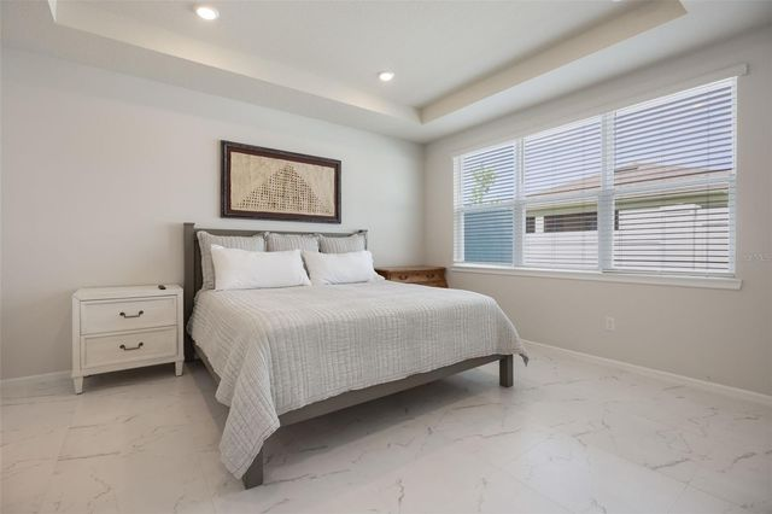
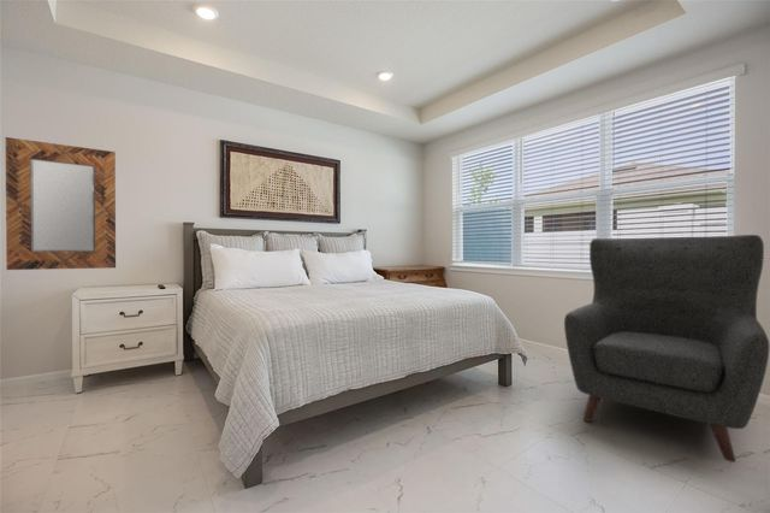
+ home mirror [5,136,117,271]
+ chair [563,234,770,462]
